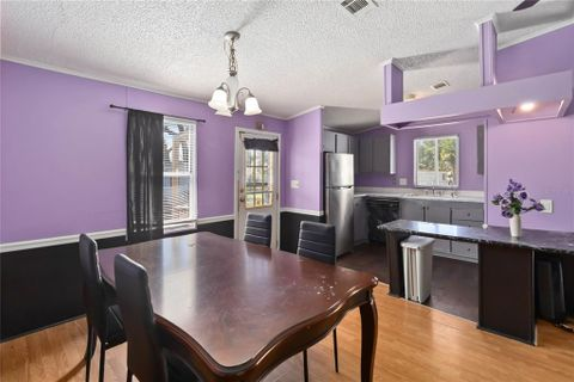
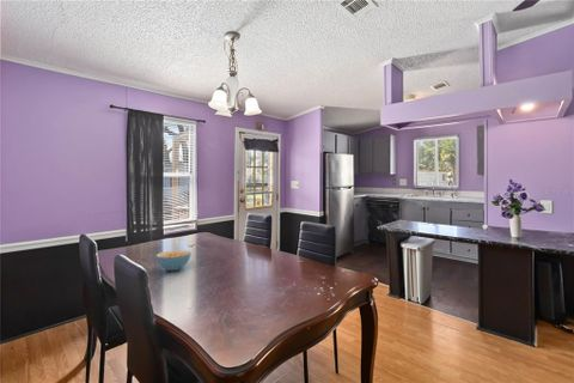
+ cereal bowl [155,249,193,272]
